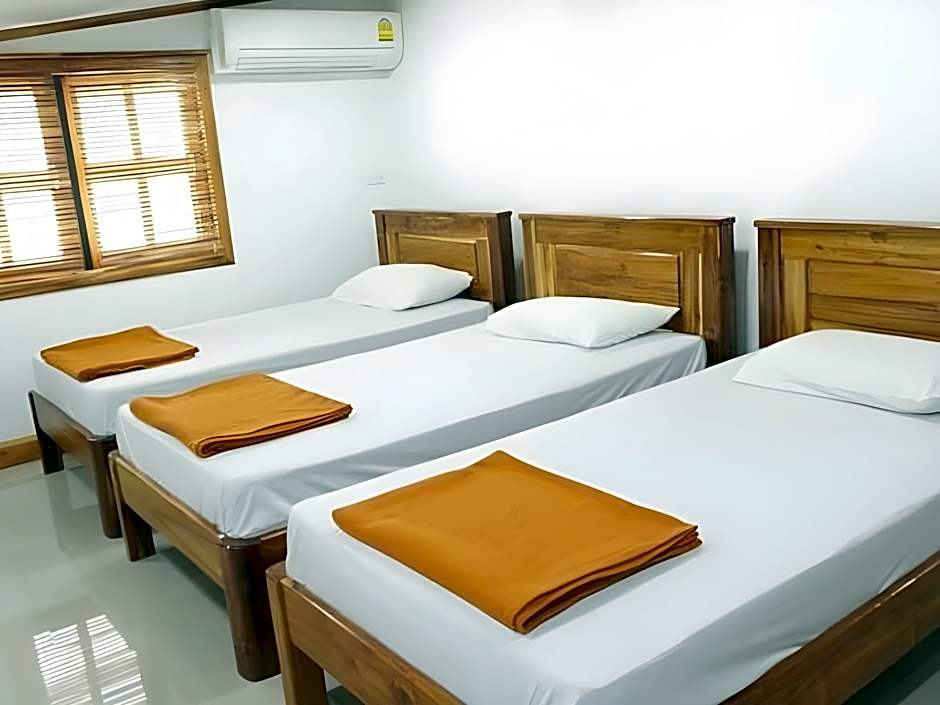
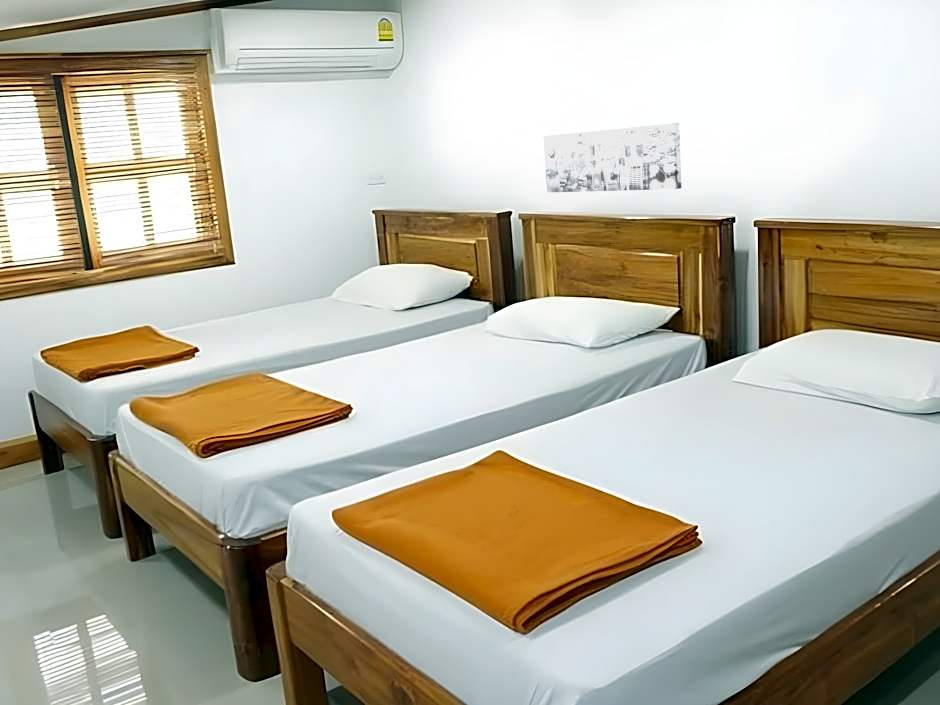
+ wall art [542,122,682,193]
